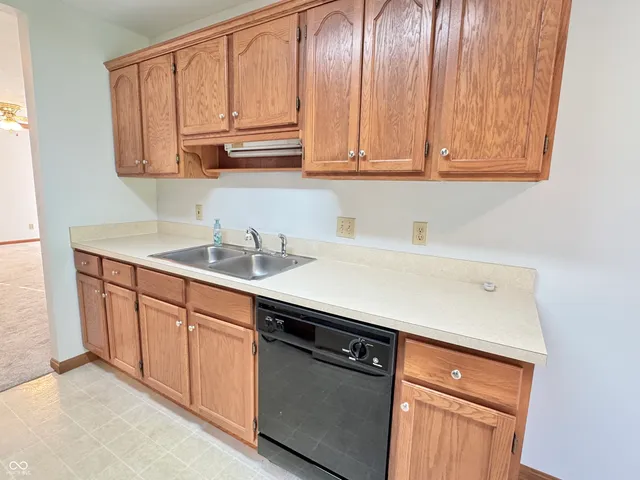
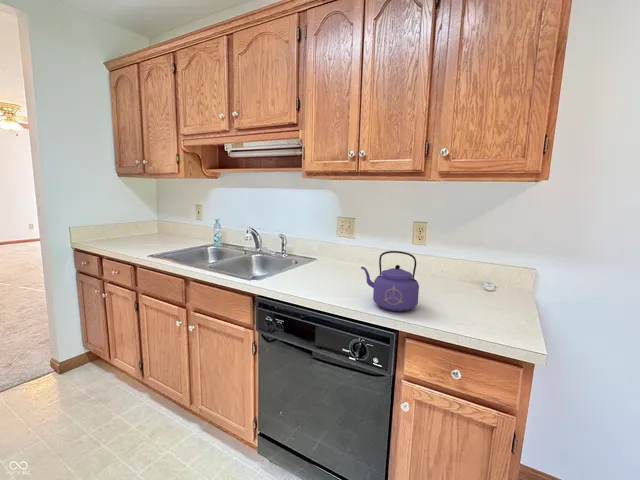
+ kettle [360,250,420,313]
